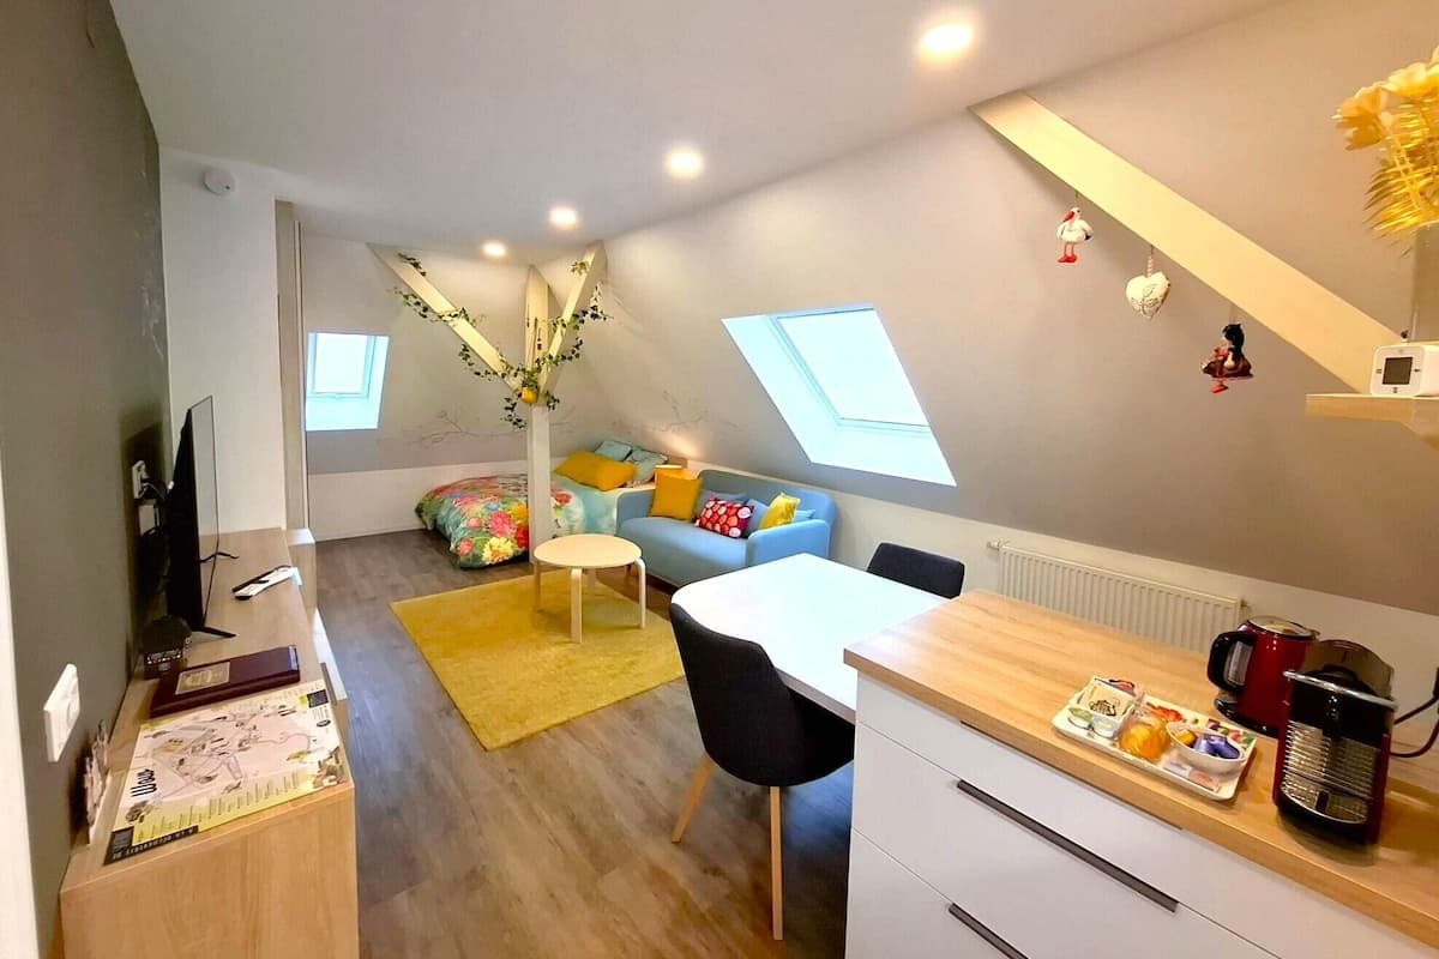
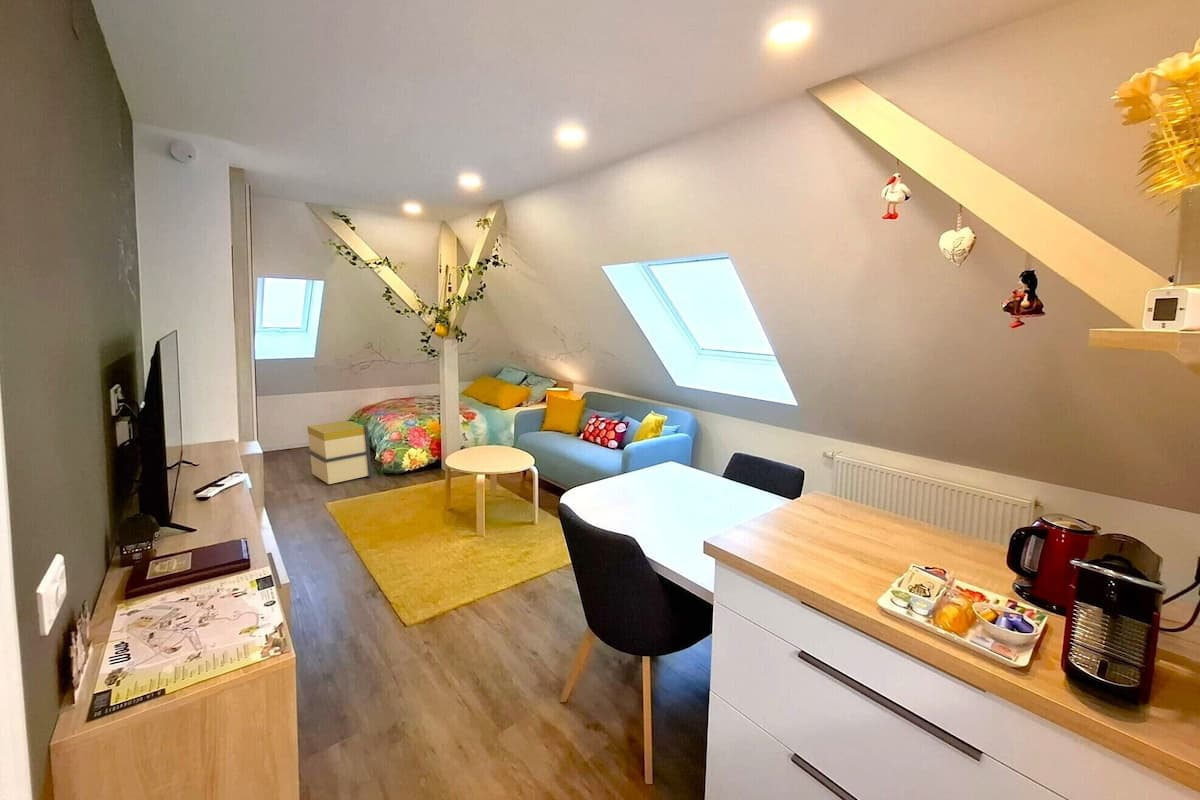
+ storage bin [306,419,373,485]
